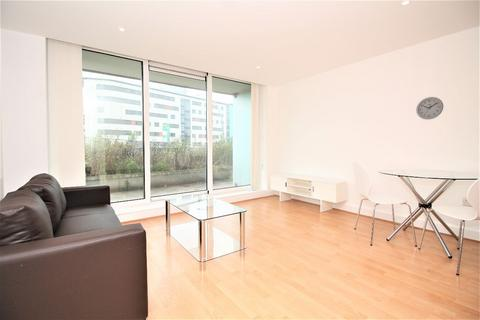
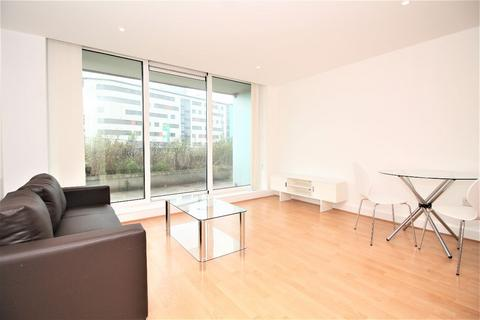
- wall clock [415,96,444,120]
